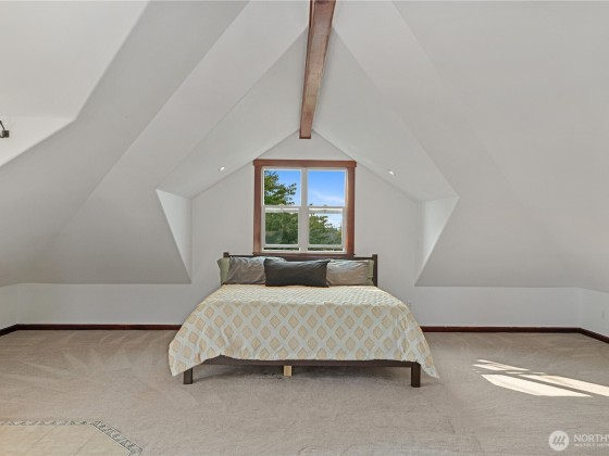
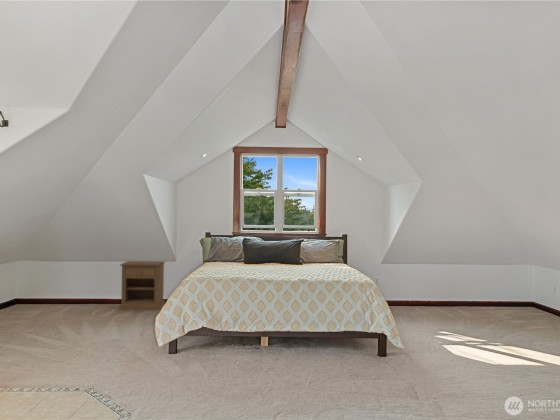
+ nightstand [118,260,166,311]
